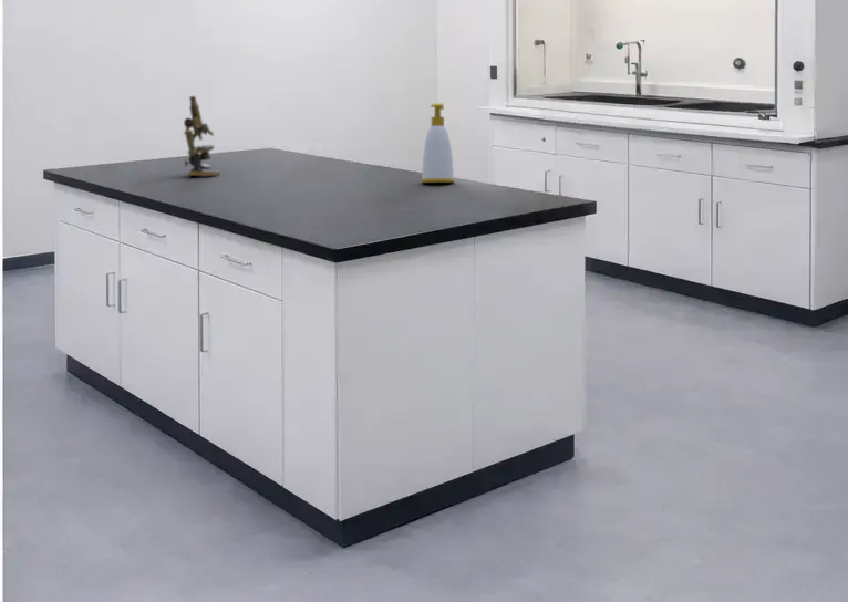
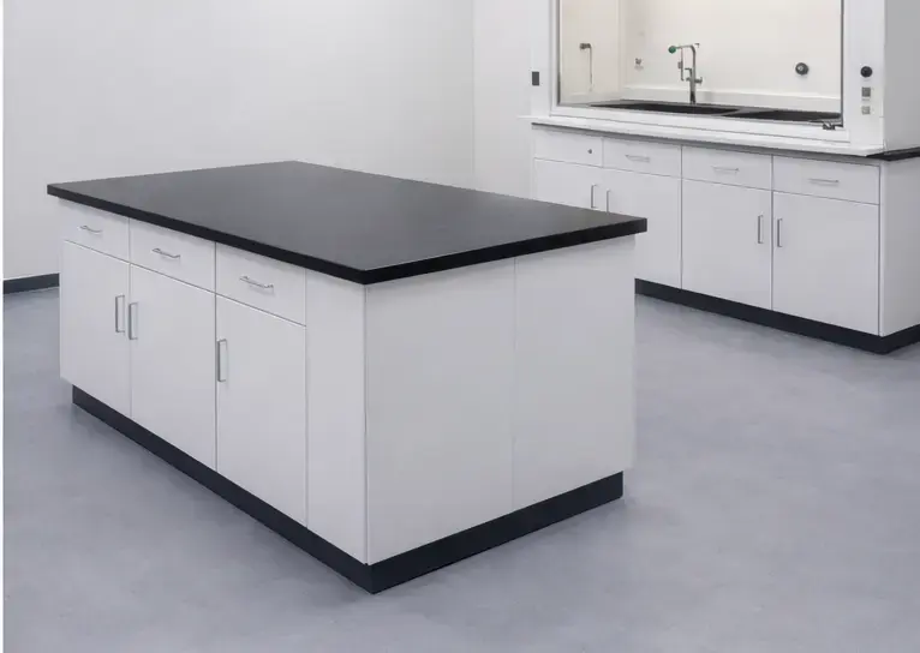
- soap bottle [421,102,455,184]
- microscope [183,95,221,177]
